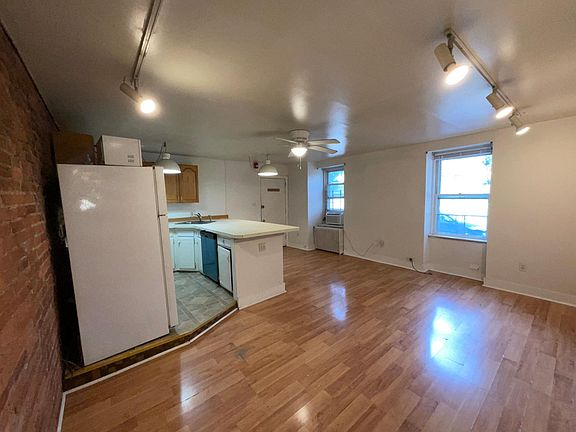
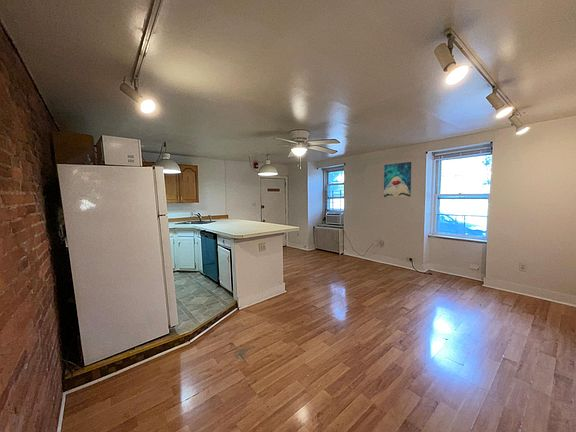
+ wall art [383,161,412,198]
